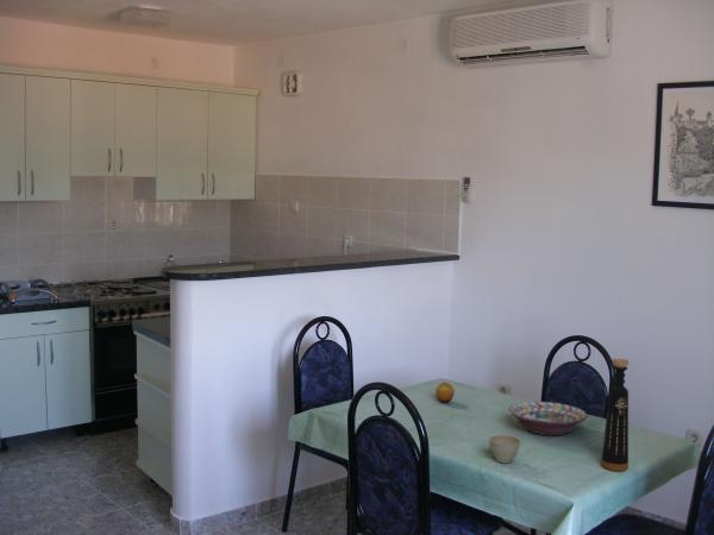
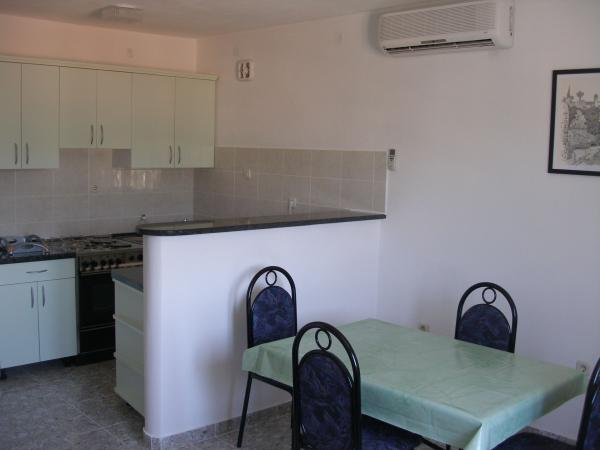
- decorative bowl [508,401,589,436]
- flower pot [488,434,521,464]
- fruit [434,382,456,404]
- bottle [601,358,630,472]
